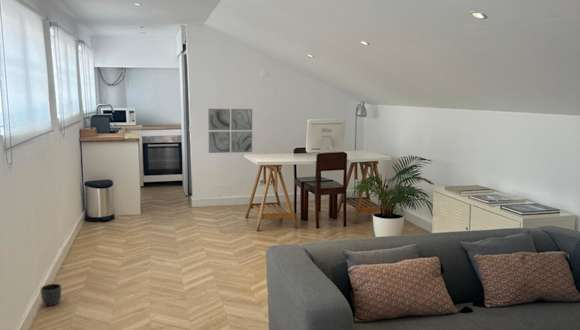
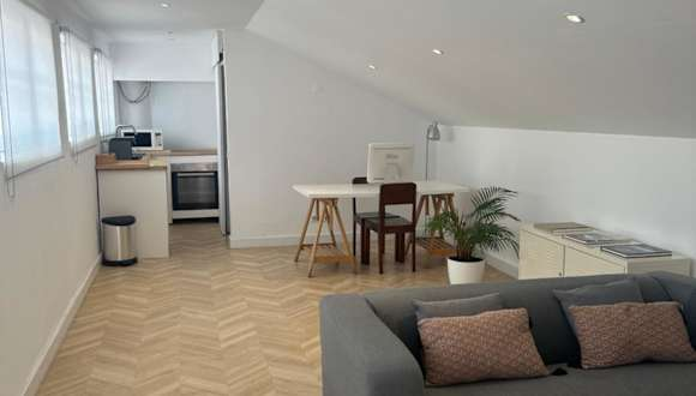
- planter [39,283,62,307]
- wall art [207,108,253,154]
